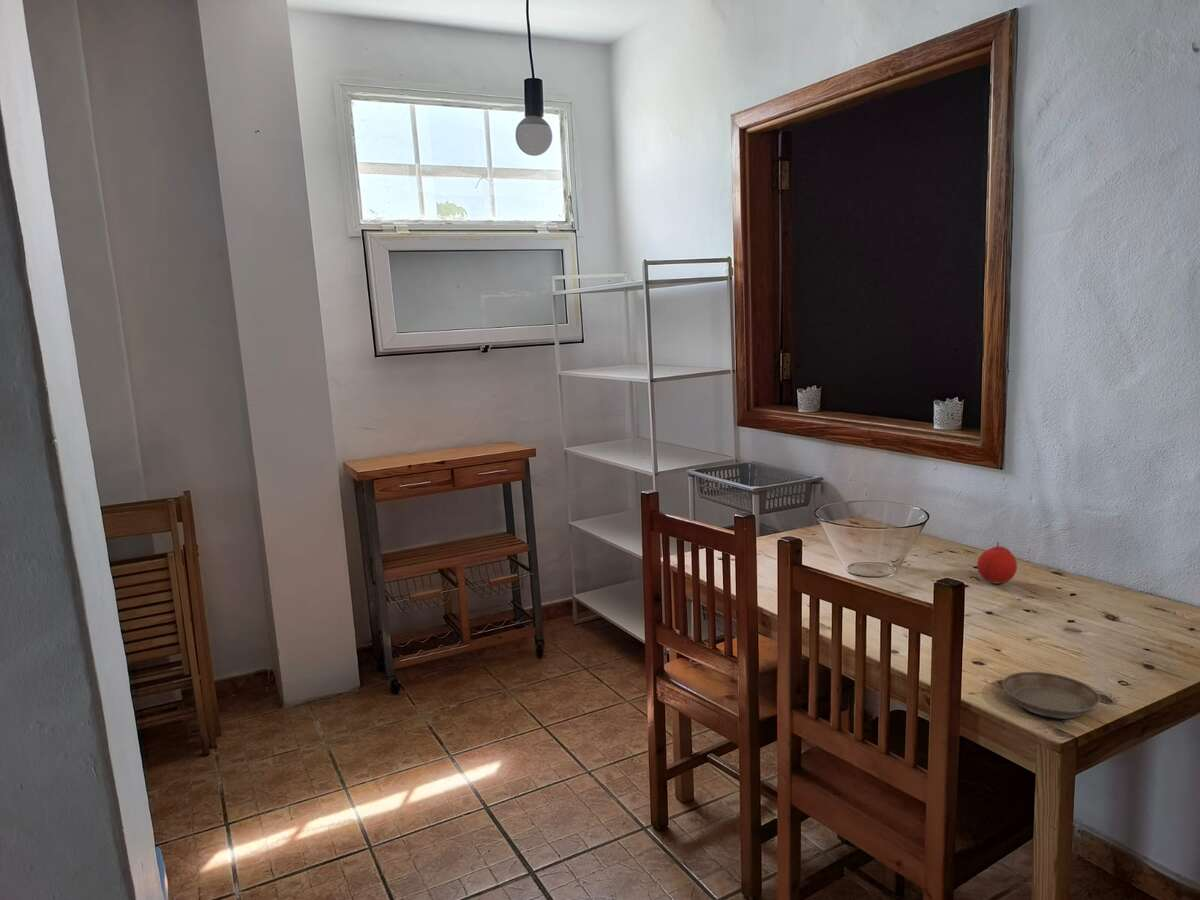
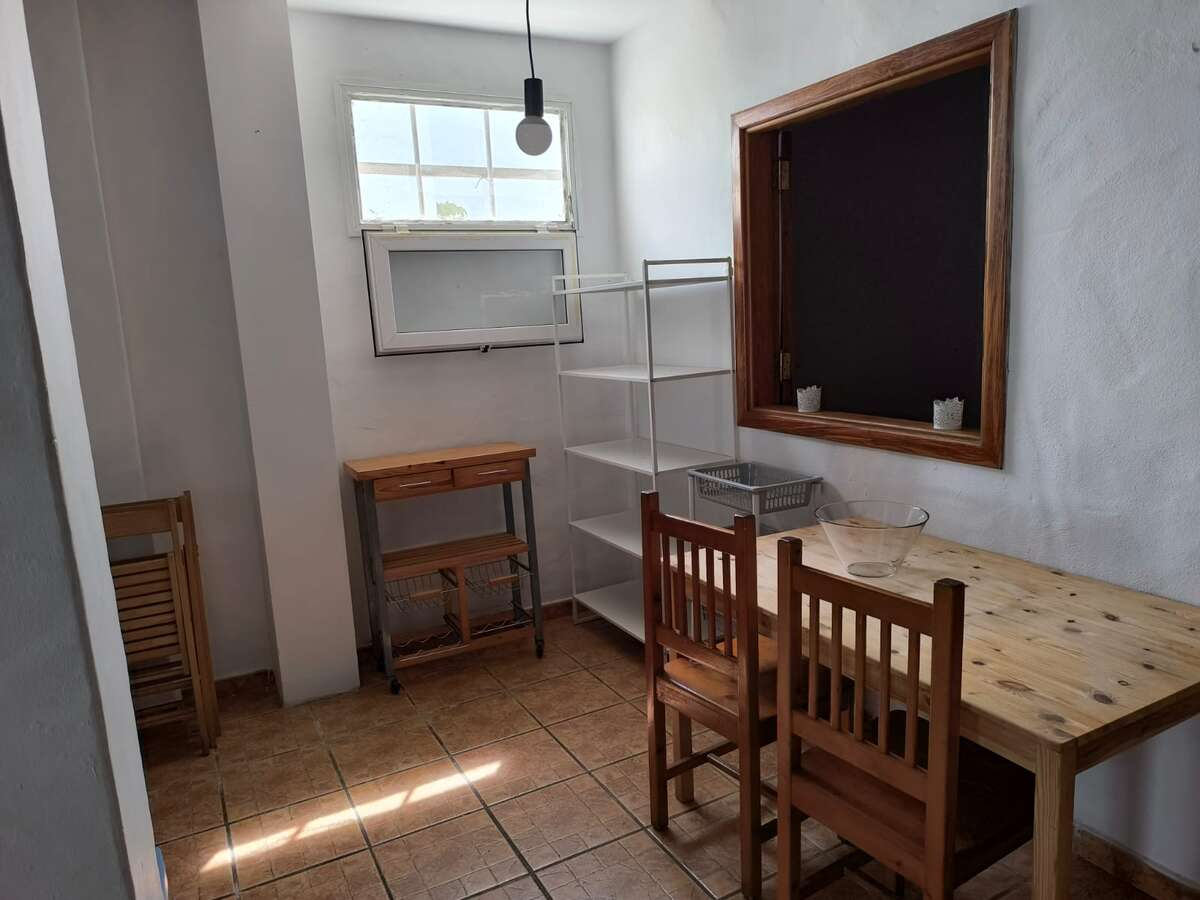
- fruit [976,541,1018,585]
- saucer [1001,671,1101,719]
